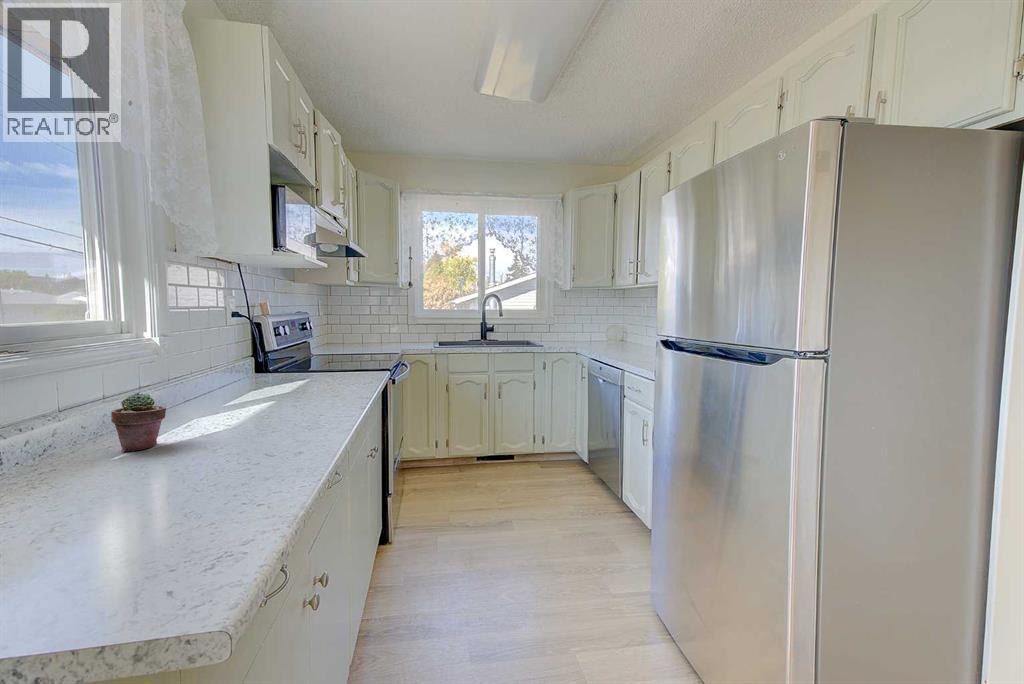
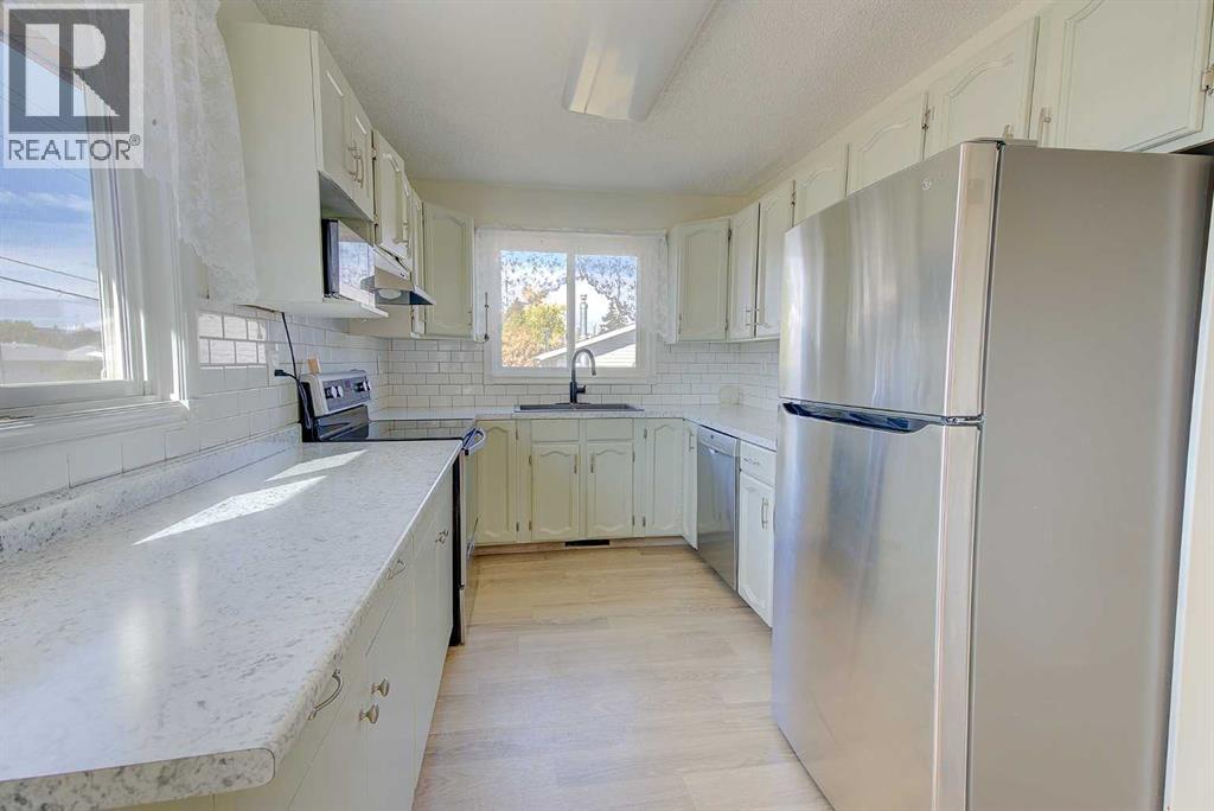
- potted succulent [110,392,167,452]
